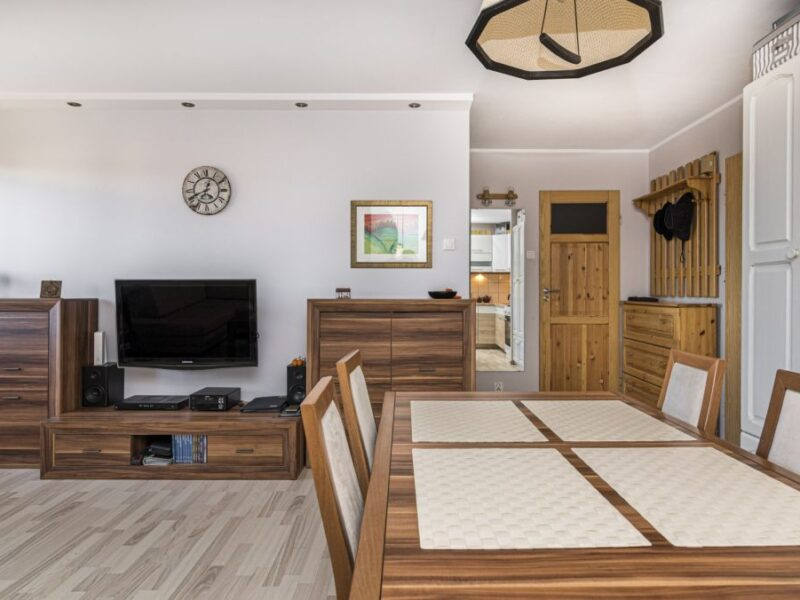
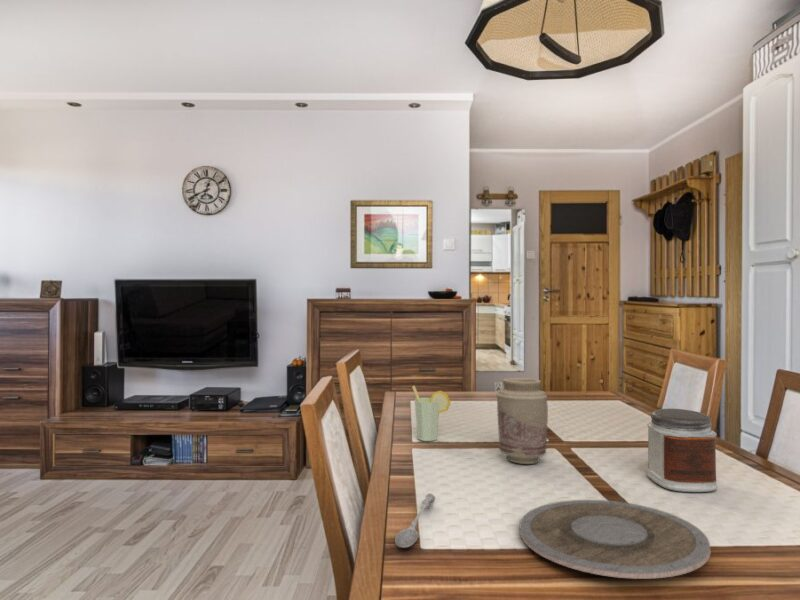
+ cup [411,385,451,442]
+ jar [646,408,718,493]
+ soupspoon [394,492,436,549]
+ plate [519,499,712,580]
+ vase [496,377,549,465]
